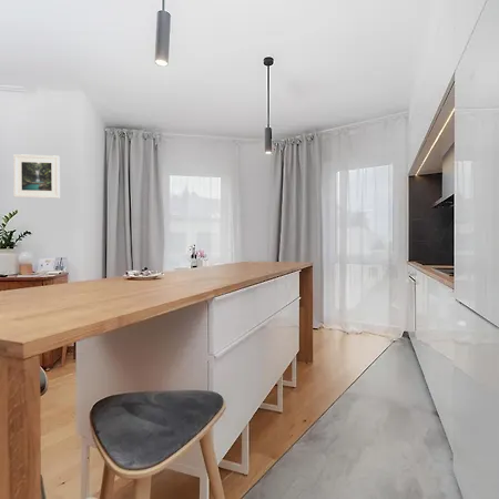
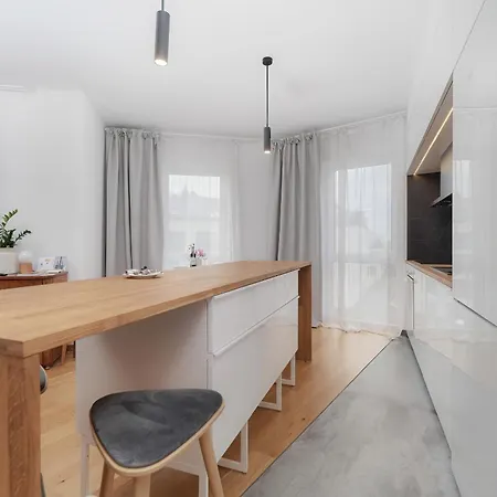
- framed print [12,153,61,200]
